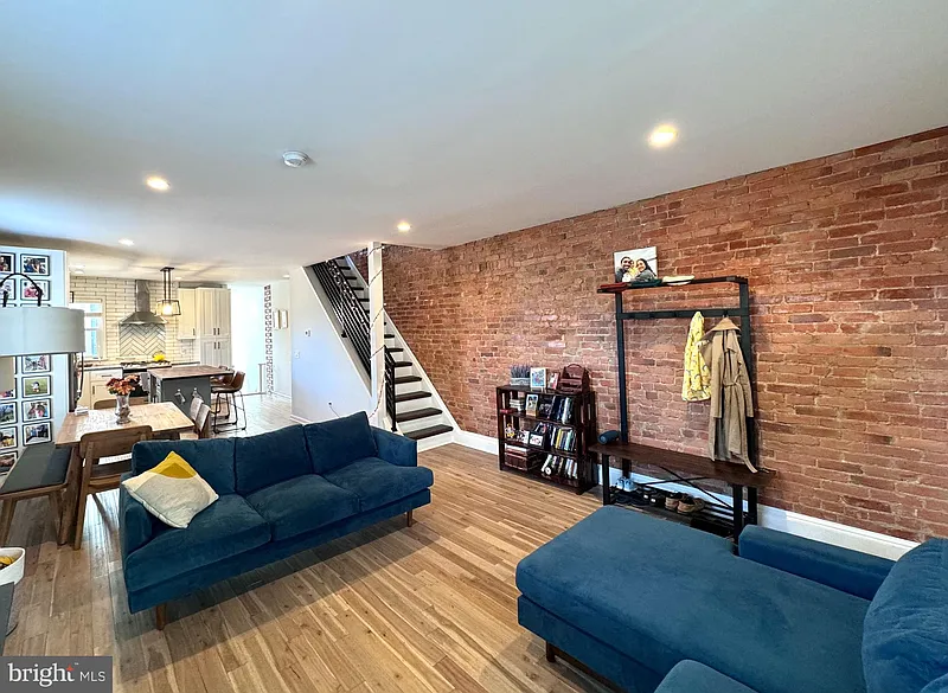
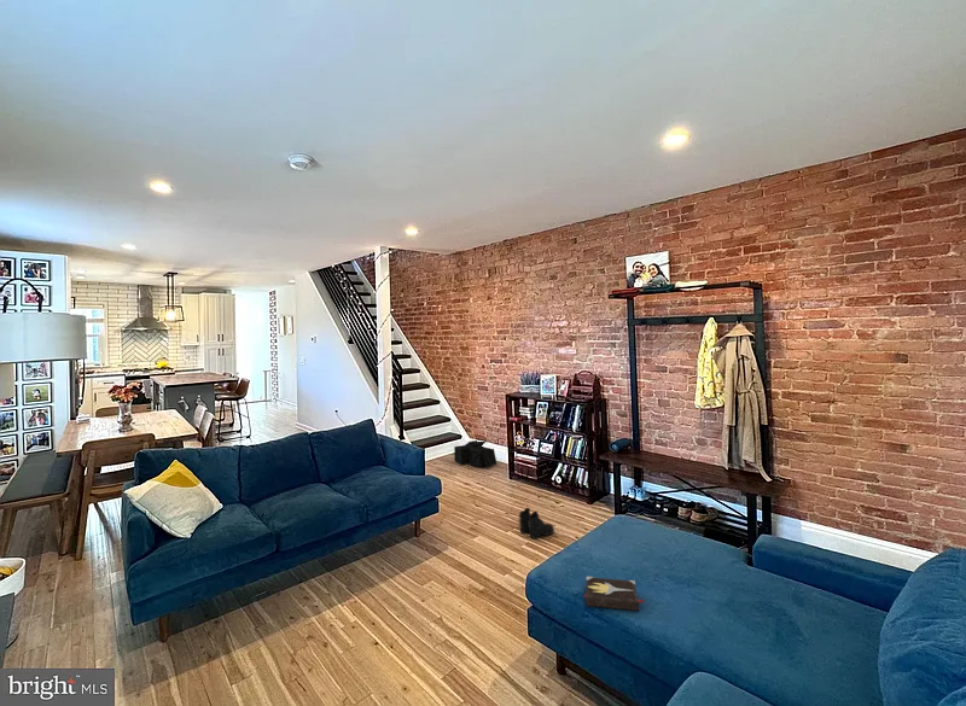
+ boots [517,507,555,539]
+ hardback book [583,576,646,612]
+ storage bin [453,439,497,468]
